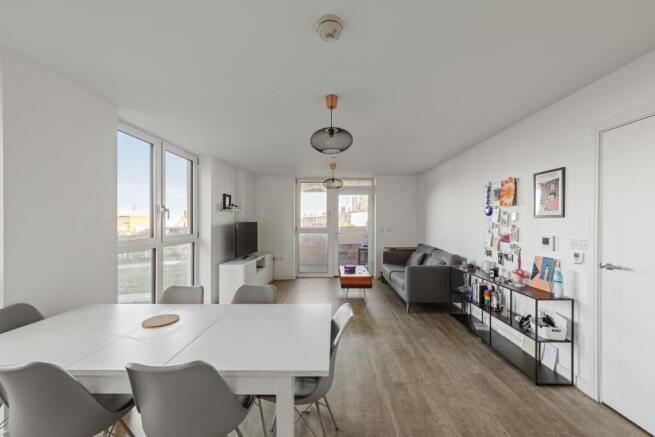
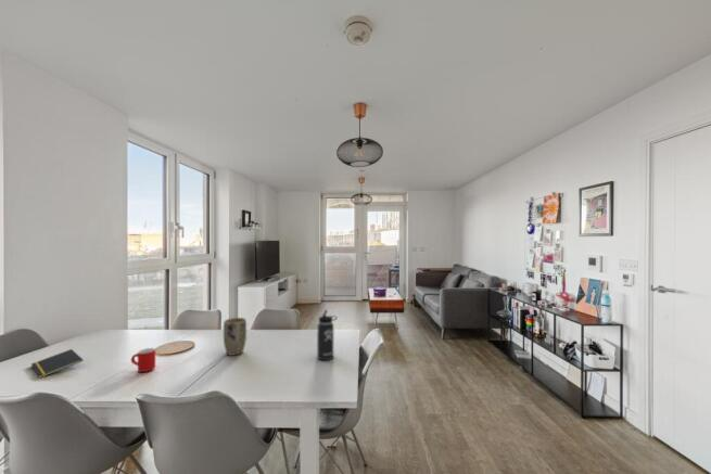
+ notepad [30,348,84,380]
+ mug [130,347,156,373]
+ plant pot [223,317,247,357]
+ thermos bottle [316,309,338,362]
